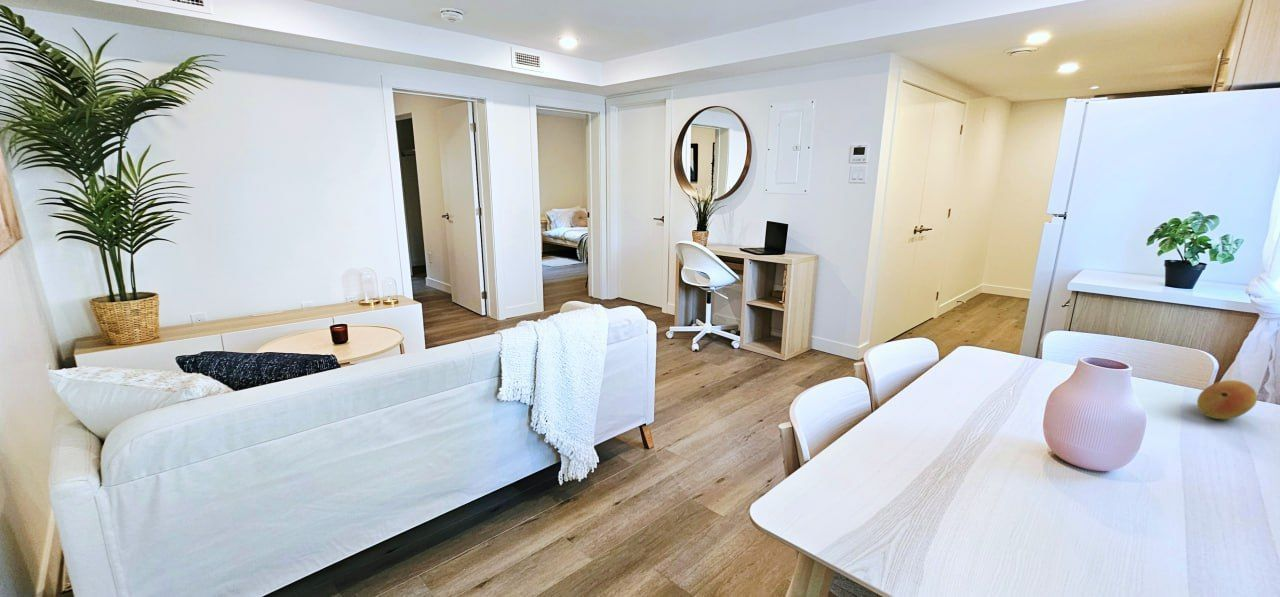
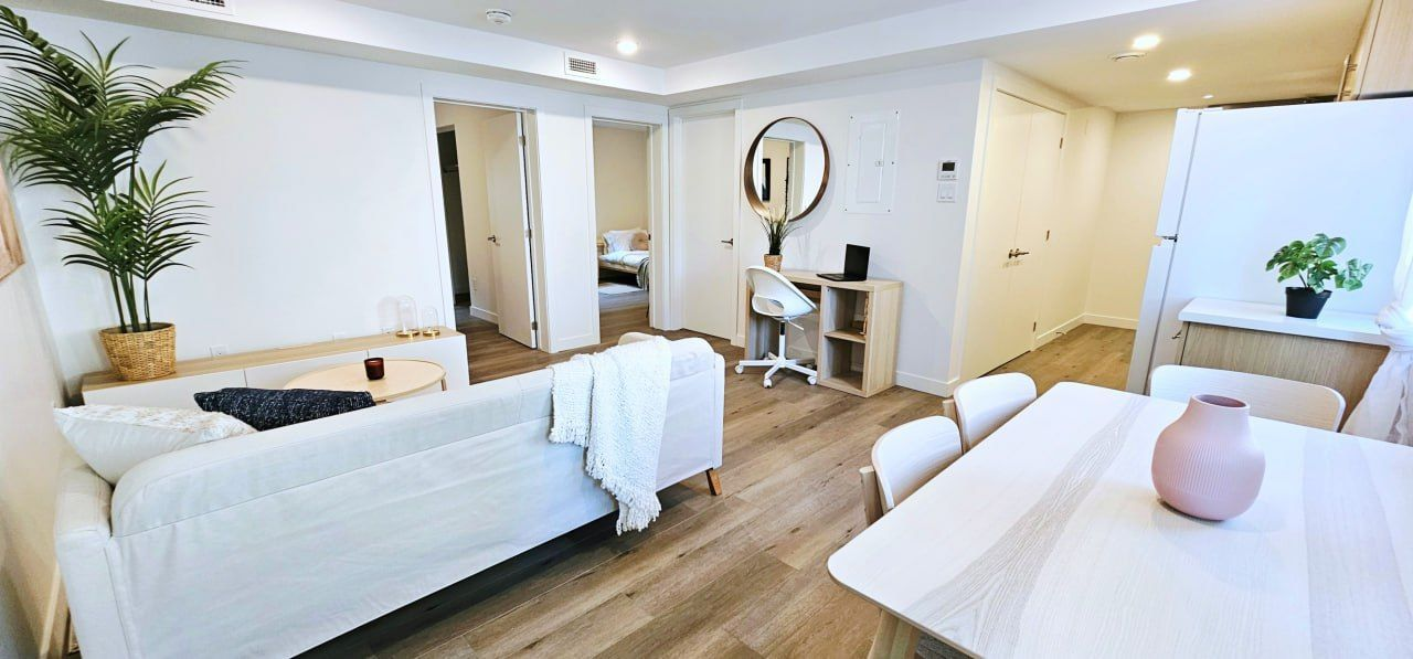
- fruit [1196,379,1258,420]
